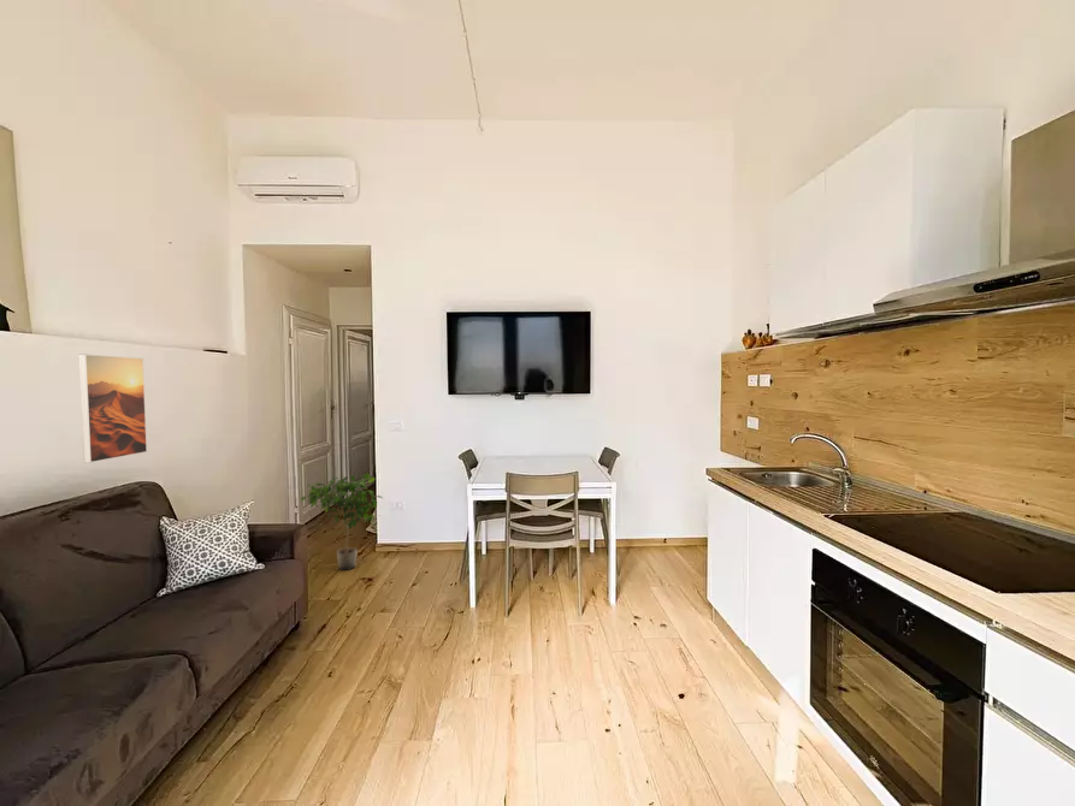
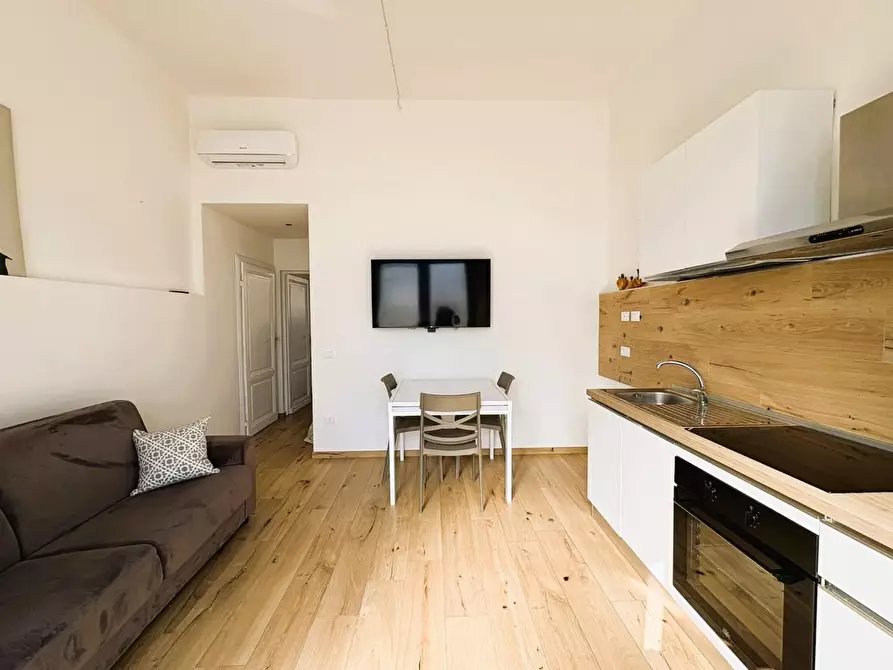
- potted plant [300,473,384,571]
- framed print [78,352,148,464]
